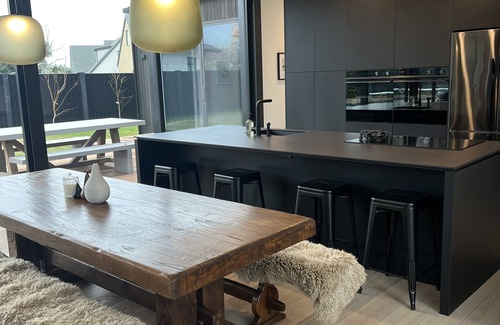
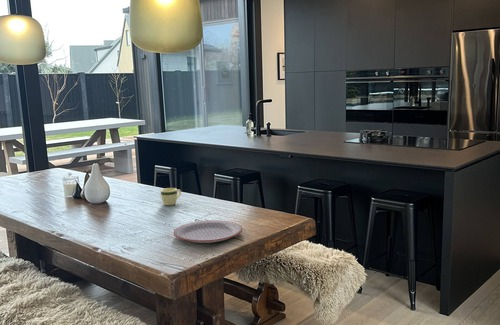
+ plate [173,219,244,244]
+ mug [160,187,182,206]
